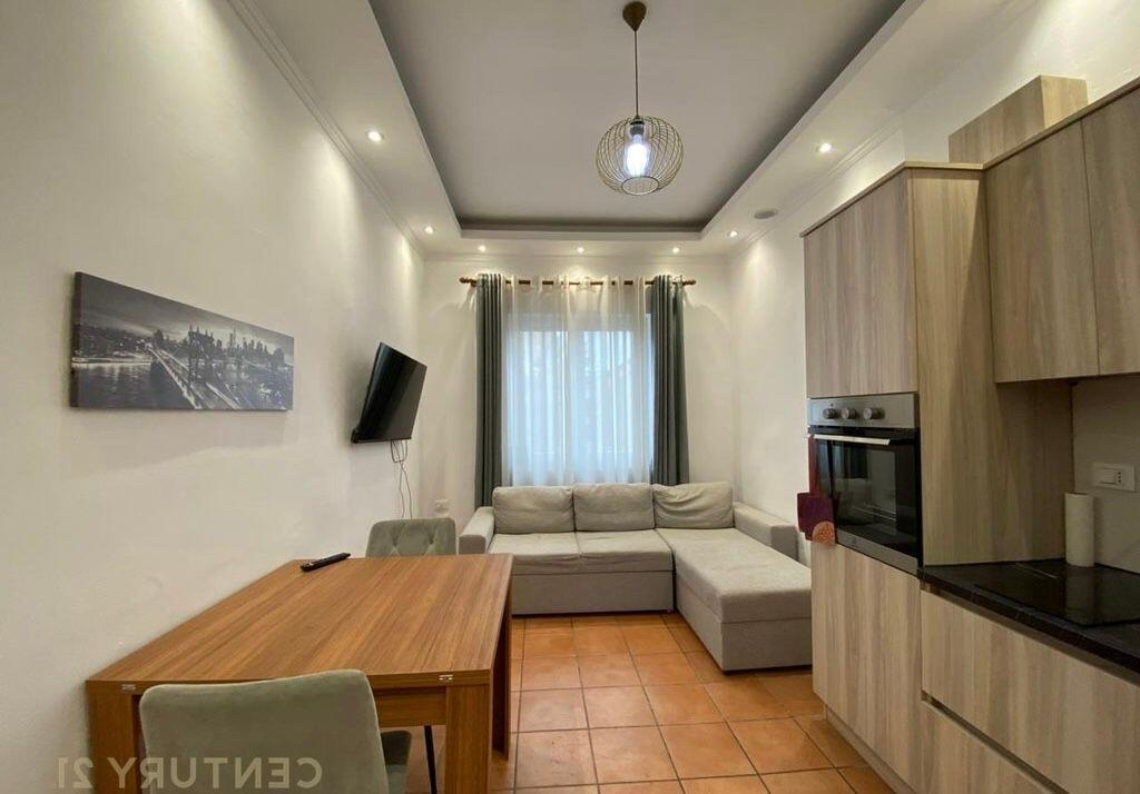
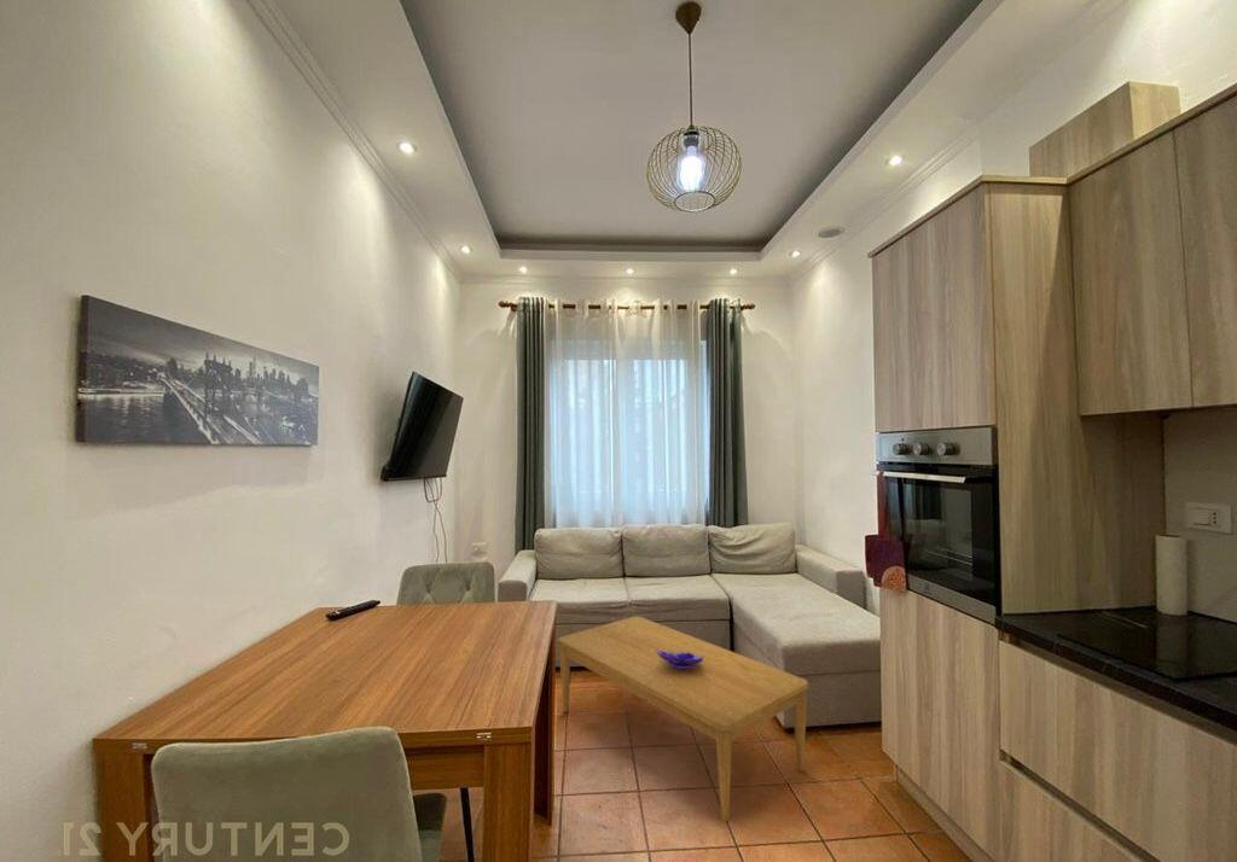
+ coffee table [557,616,809,823]
+ decorative bowl [656,648,704,670]
